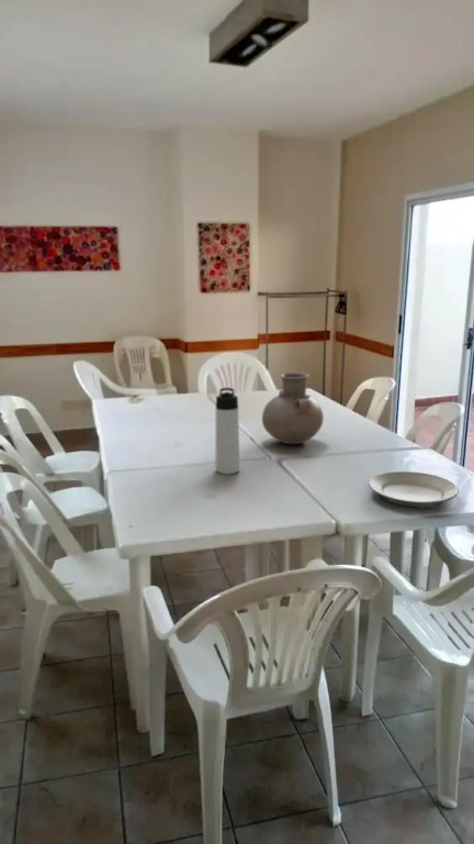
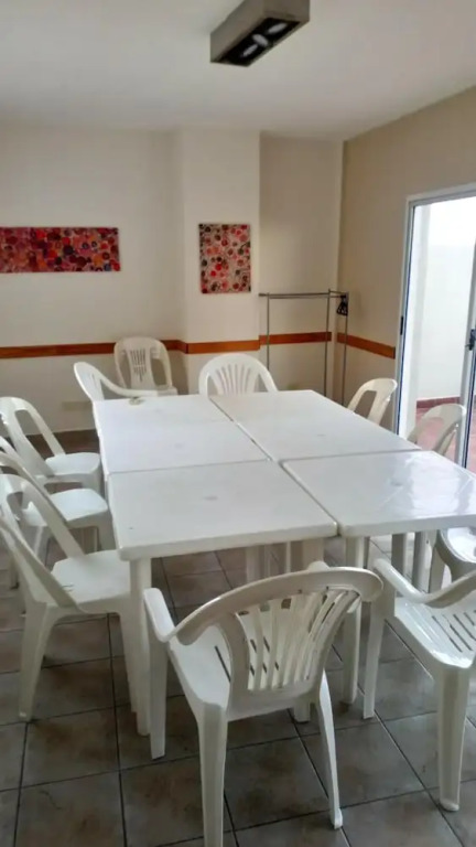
- plate [368,470,460,509]
- vase [261,371,325,445]
- thermos bottle [214,387,240,476]
